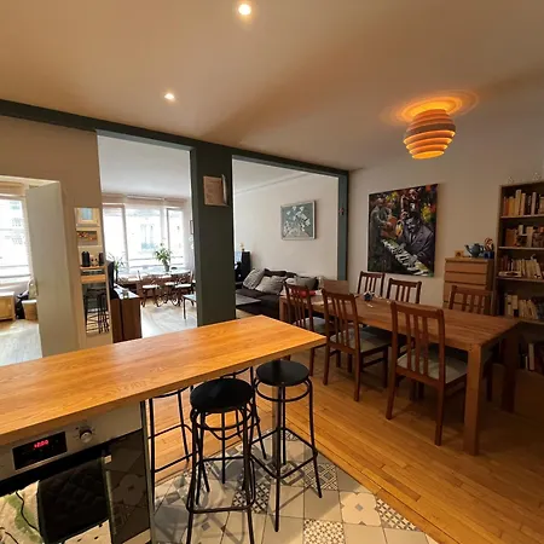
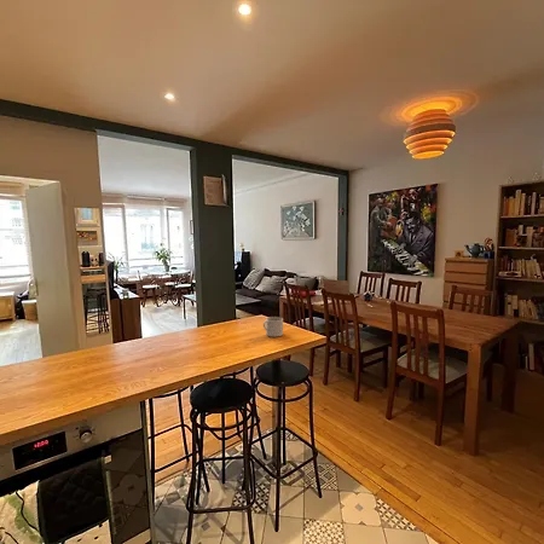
+ mug [262,316,284,337]
